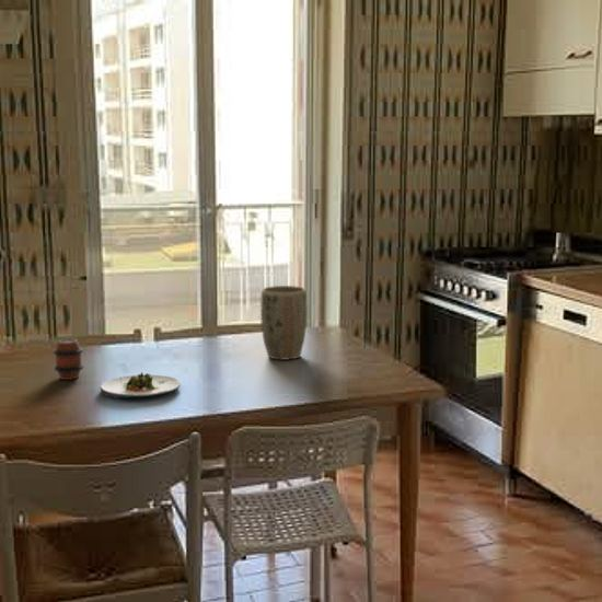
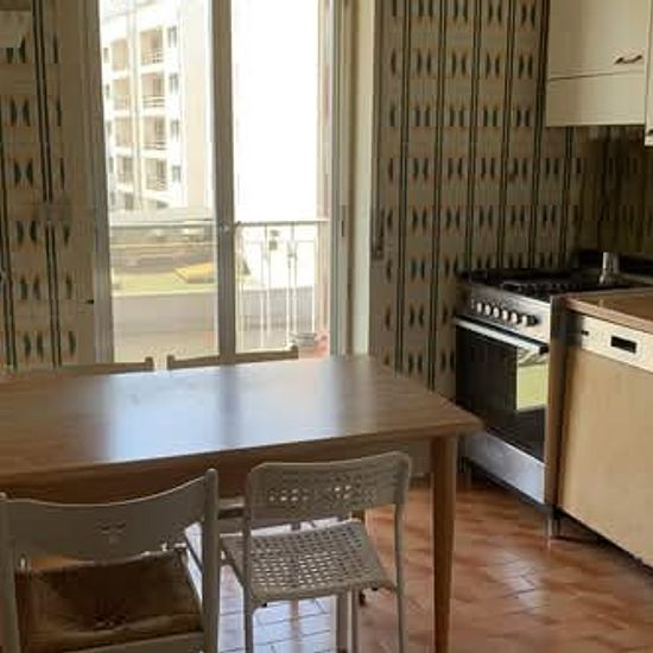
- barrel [53,338,84,381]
- salad plate [100,371,182,400]
- plant pot [259,285,308,361]
